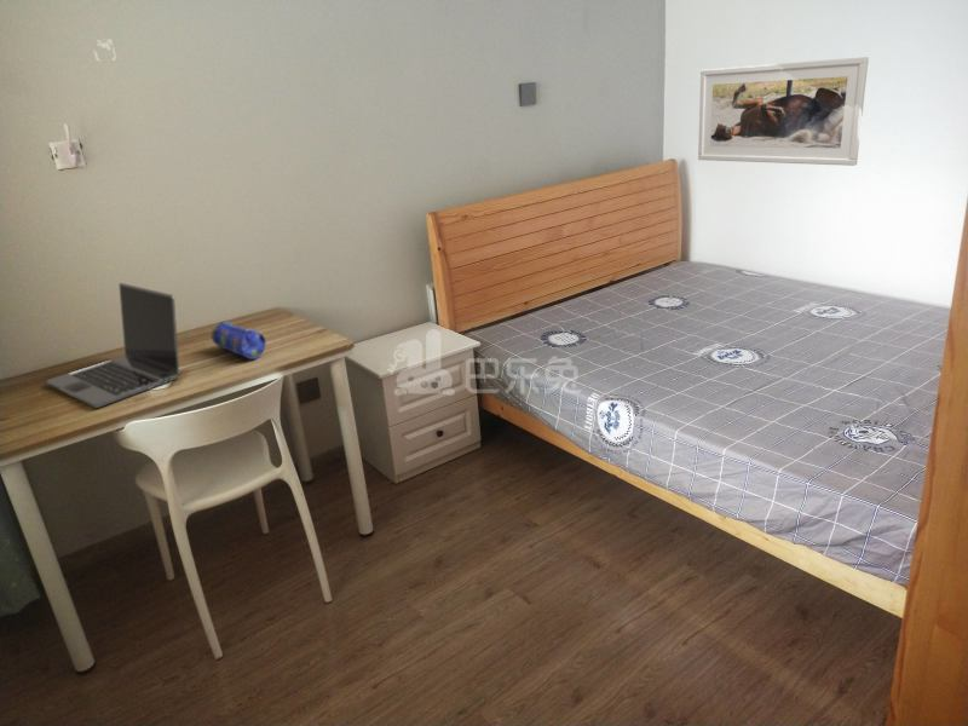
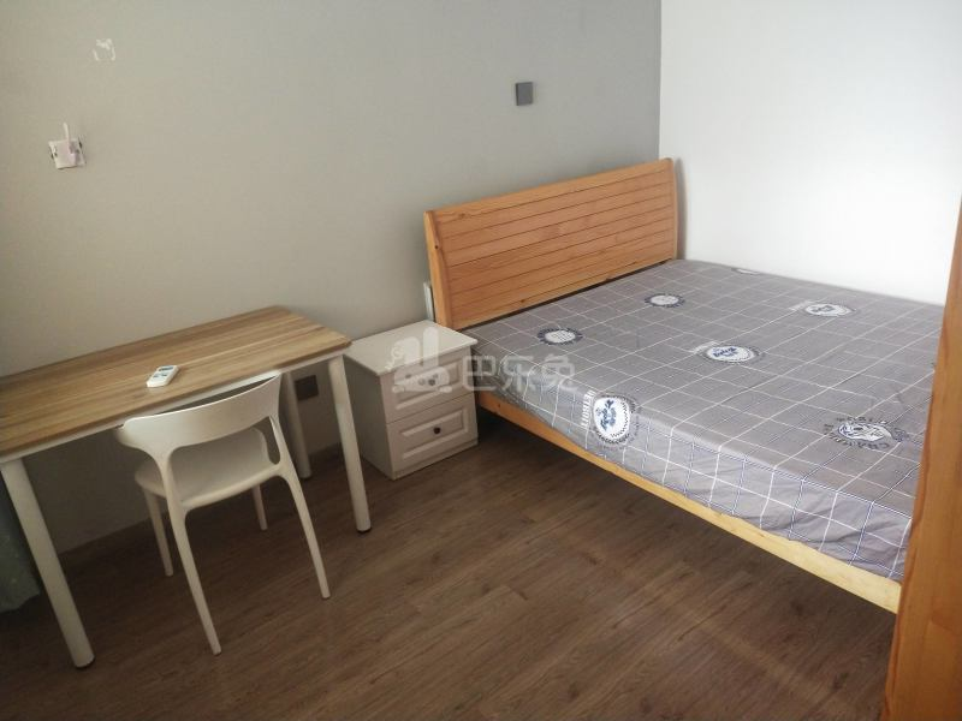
- laptop [46,282,180,409]
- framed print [697,56,870,167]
- pencil case [209,321,267,361]
